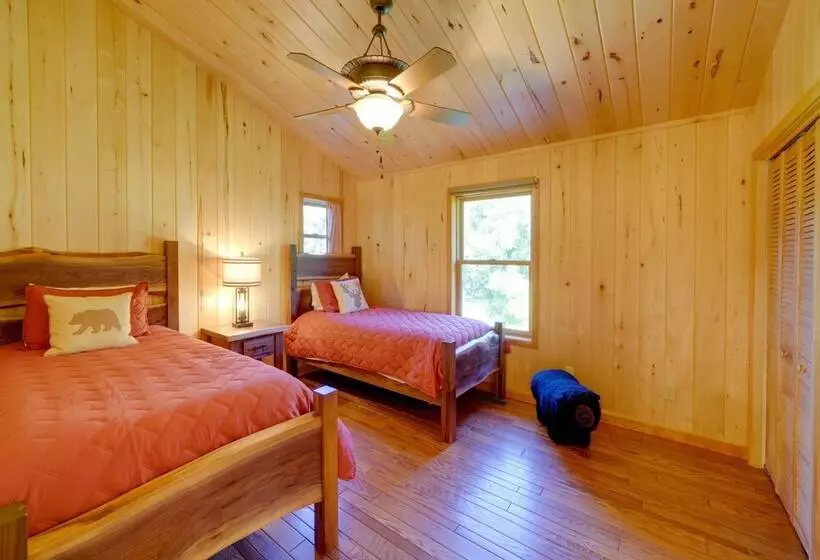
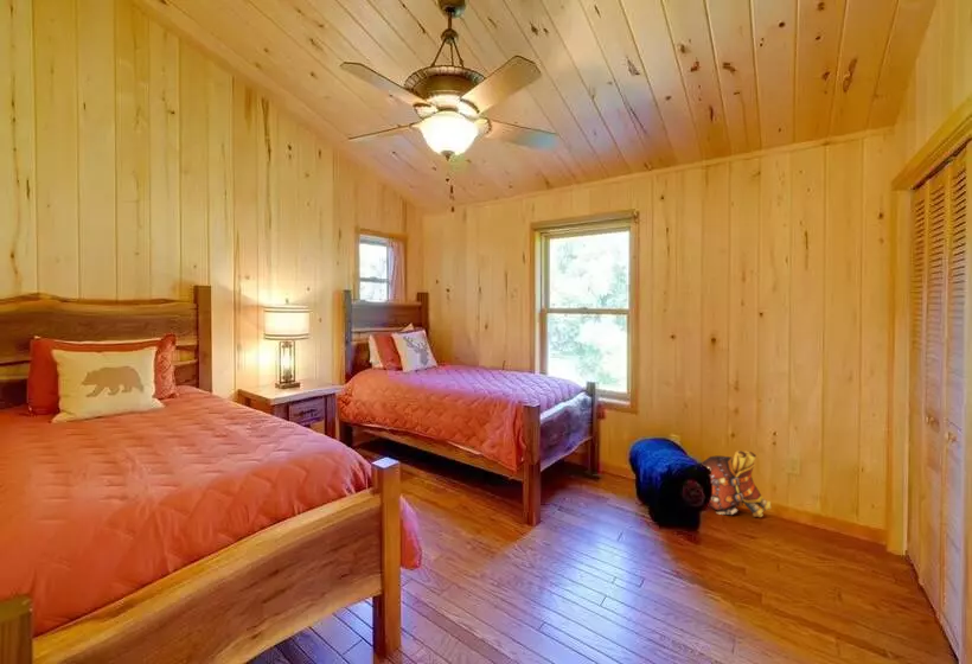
+ backpack [701,449,773,518]
